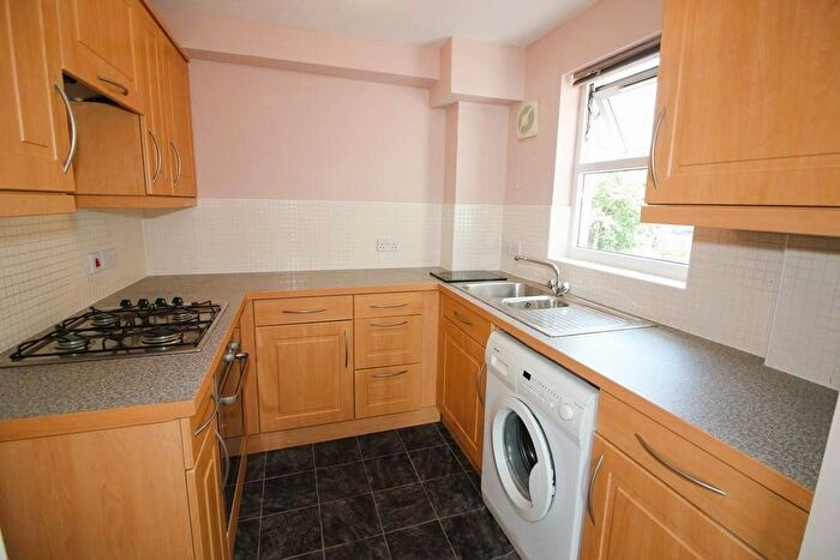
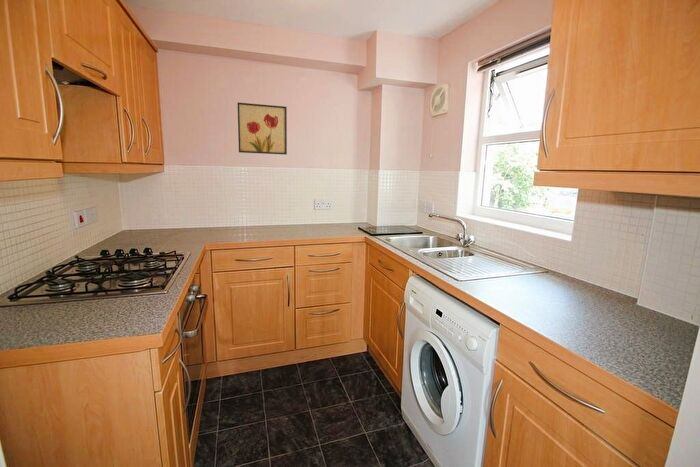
+ wall art [237,102,288,156]
